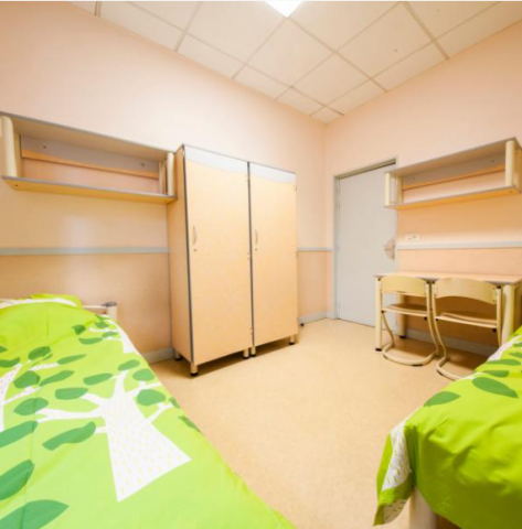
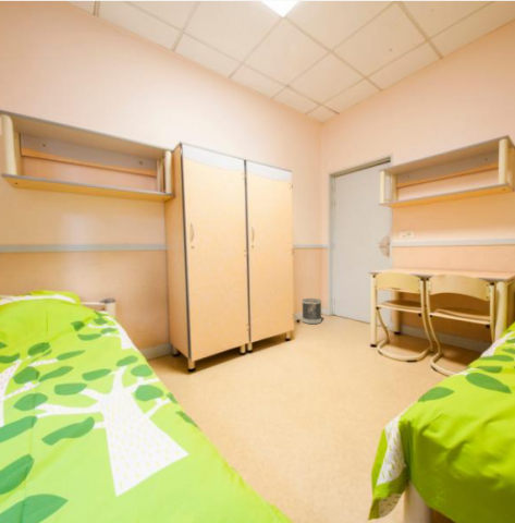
+ wastebasket [301,297,322,325]
